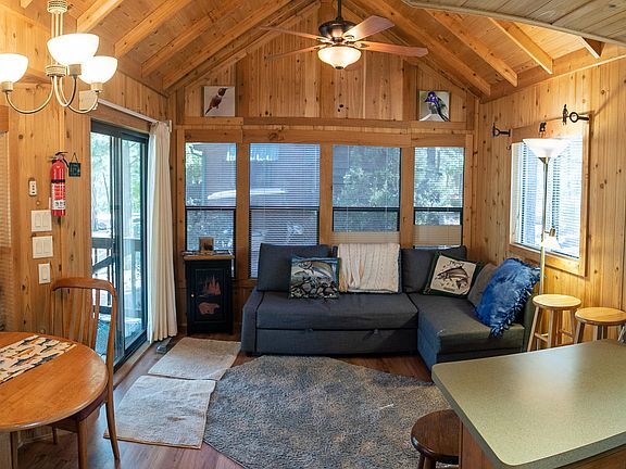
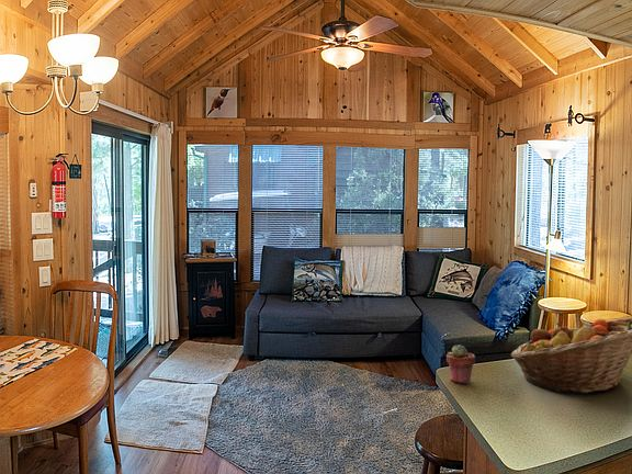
+ fruit basket [510,317,632,394]
+ potted succulent [445,343,476,384]
